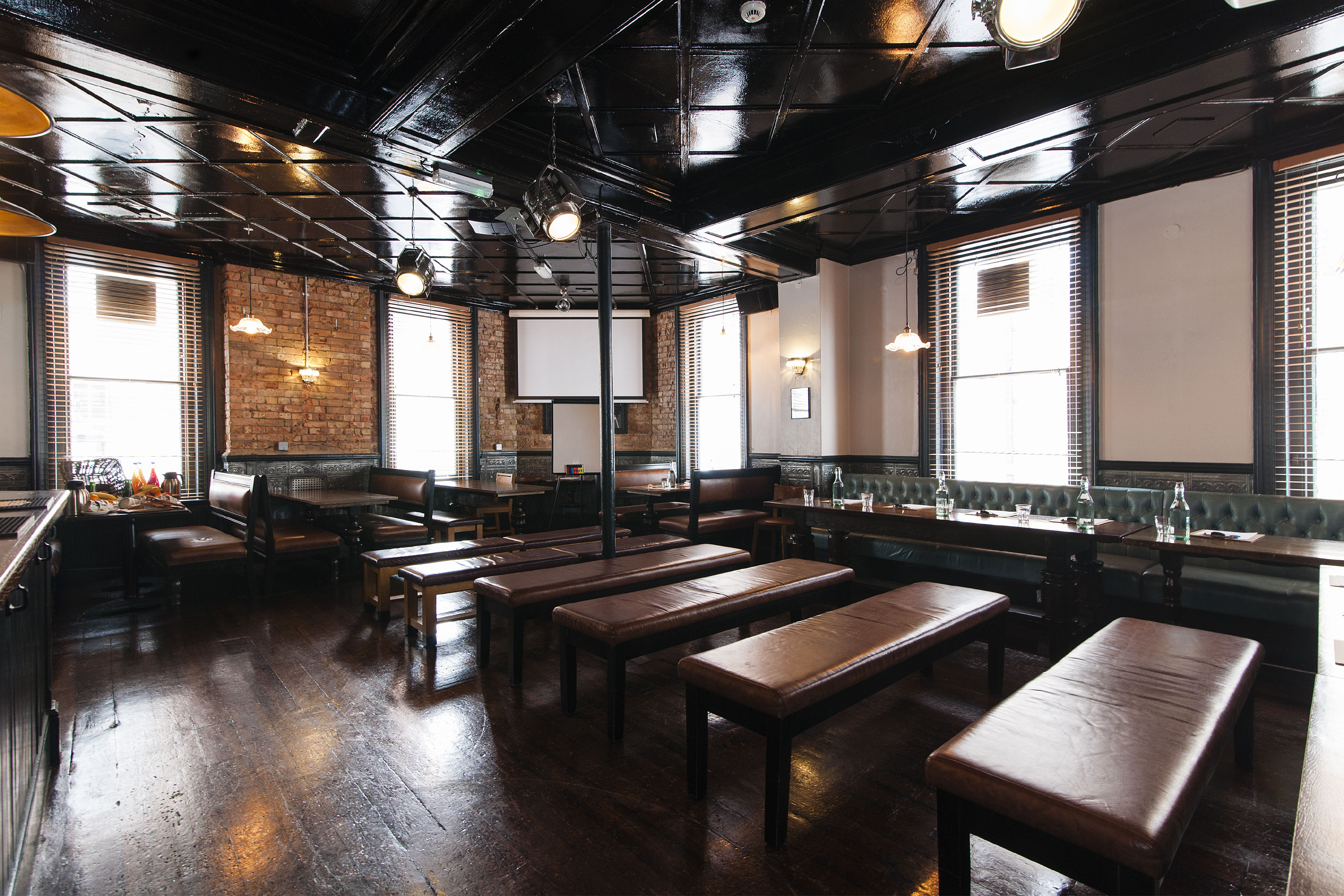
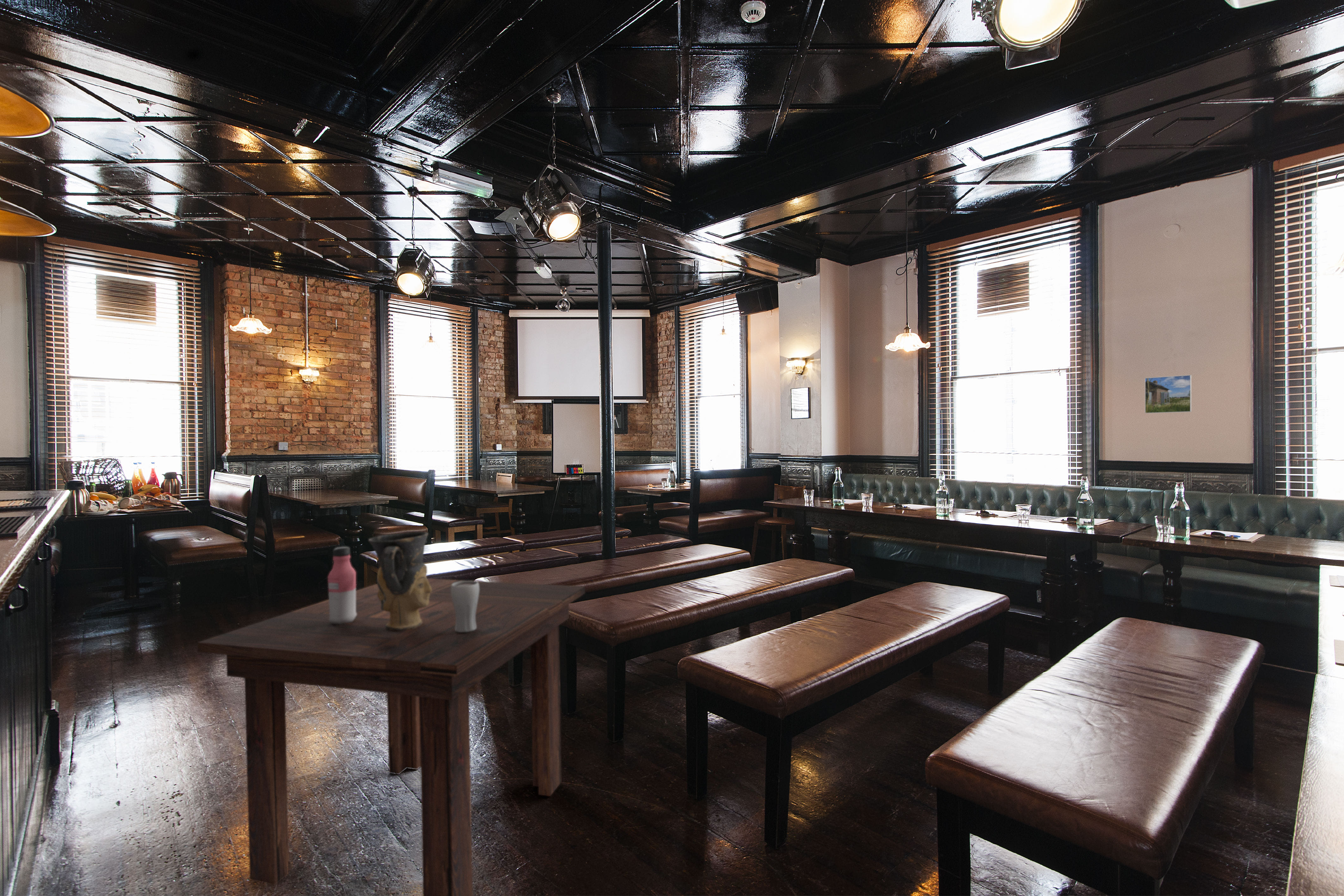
+ vase [368,531,432,631]
+ dining table [197,578,585,896]
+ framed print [1144,375,1192,414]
+ drinking glass [451,580,479,633]
+ water bottle [327,547,357,624]
